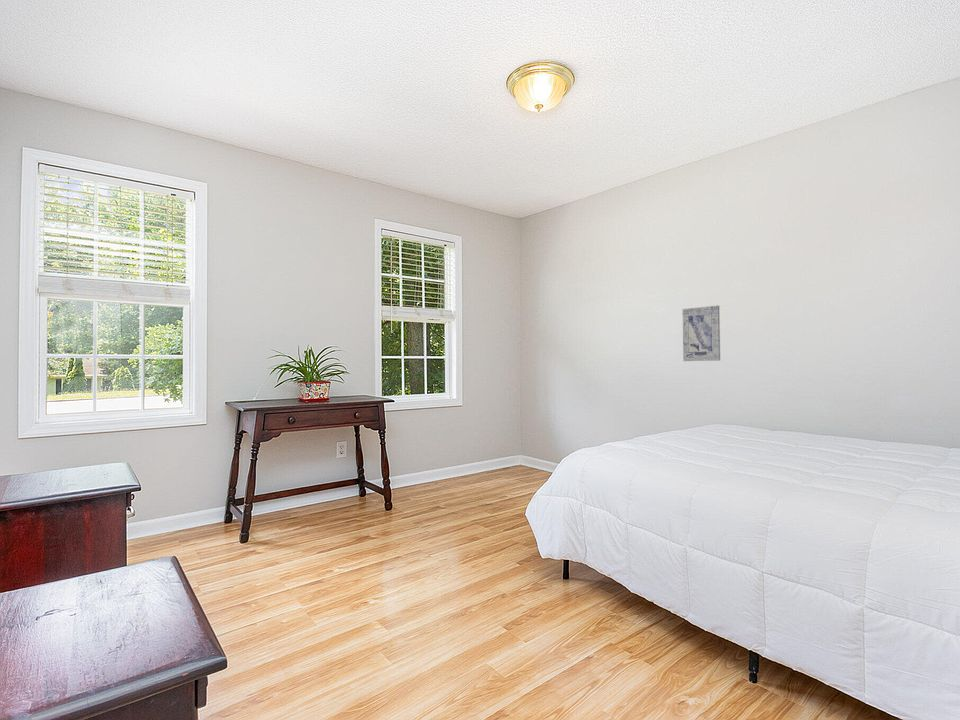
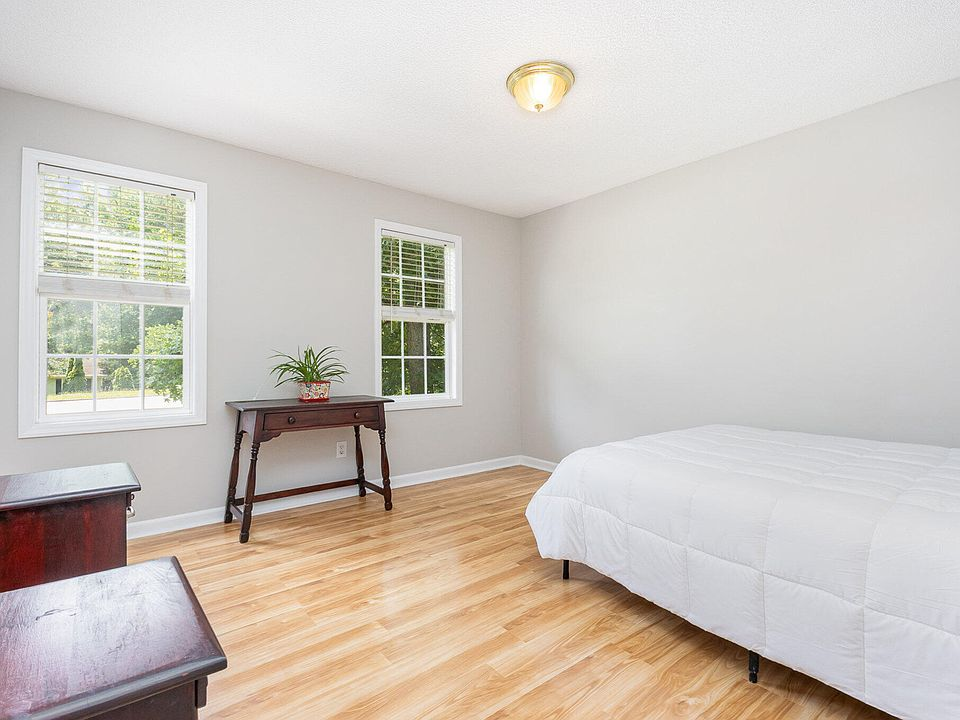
- wall art [682,304,721,362]
